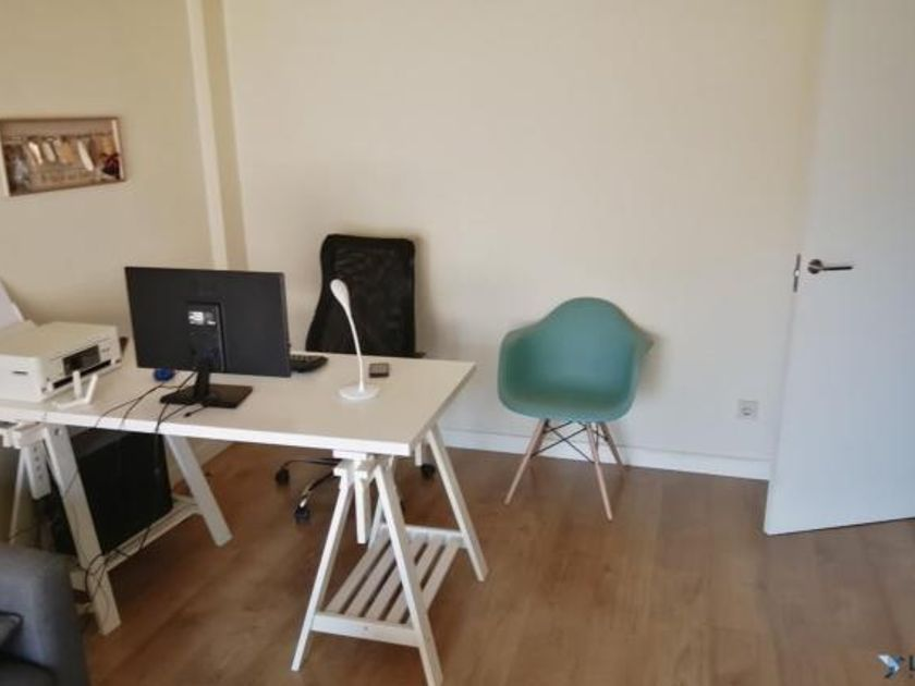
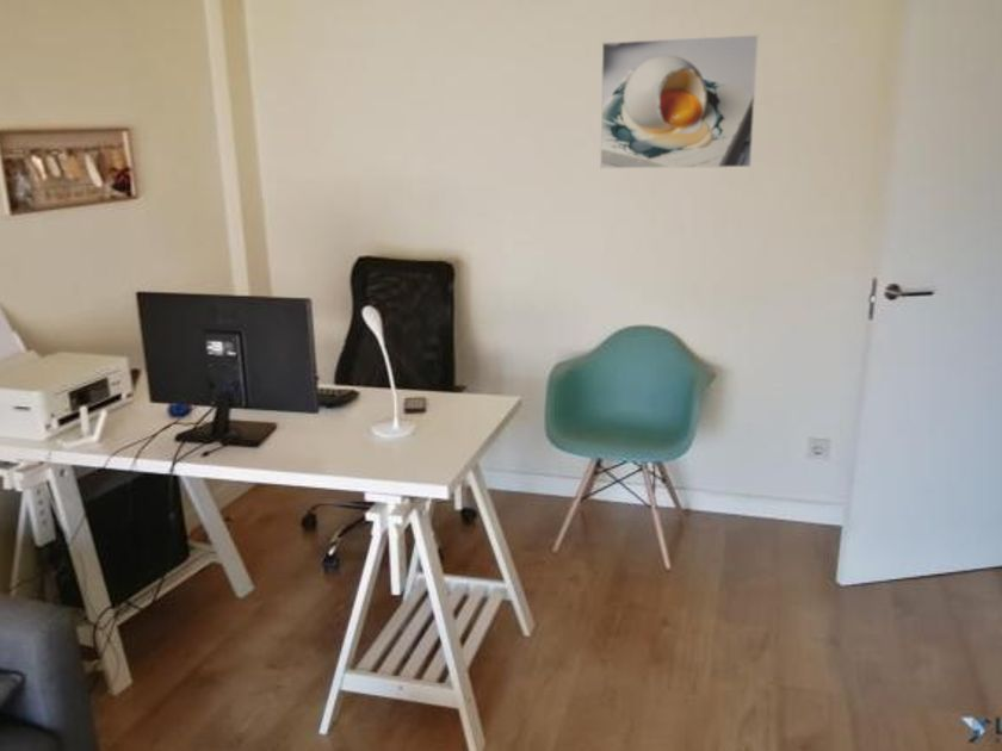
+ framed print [599,33,760,169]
